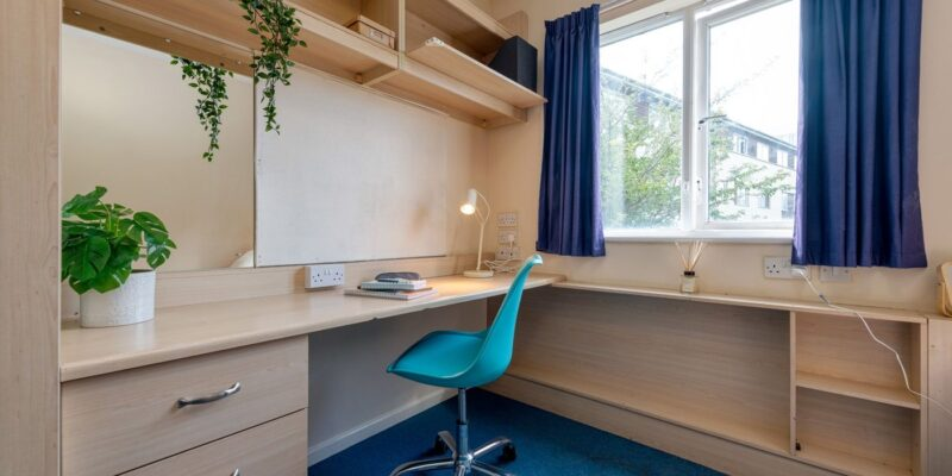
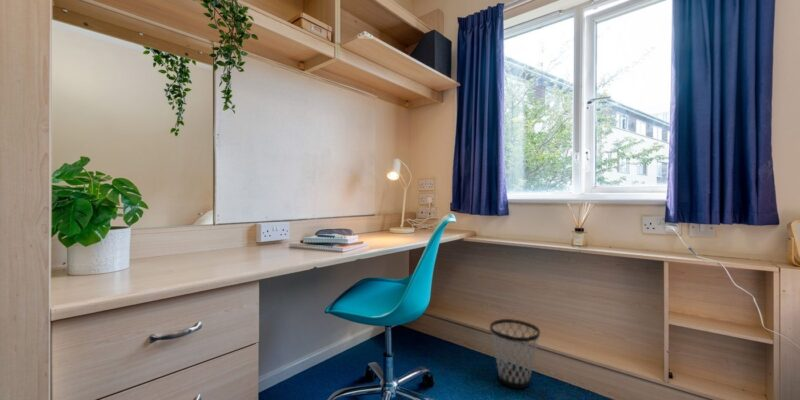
+ wastebasket [489,318,541,390]
